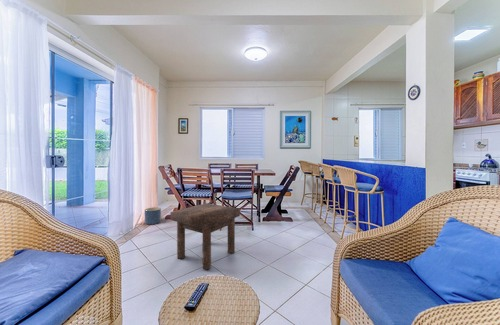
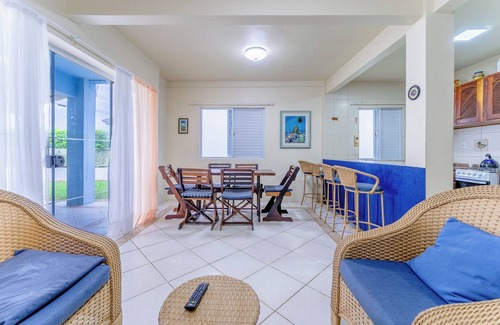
- planter [144,206,162,226]
- stool [169,202,241,270]
